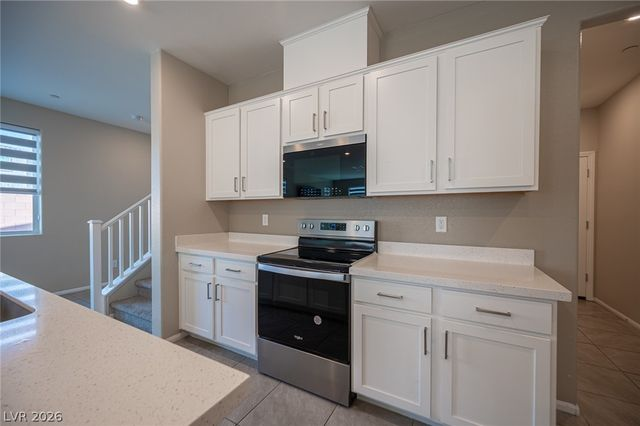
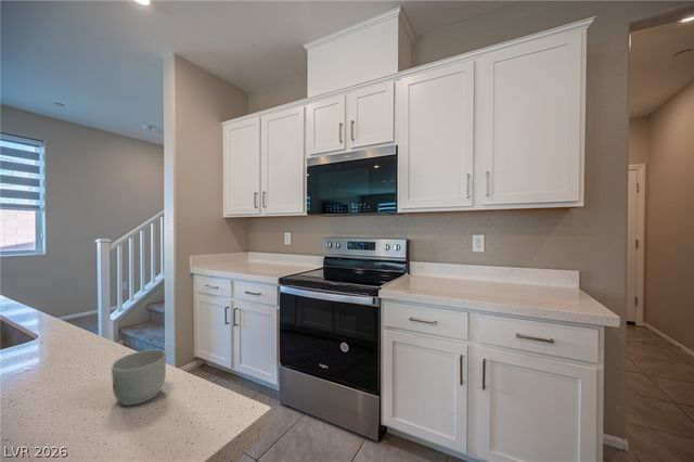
+ mug [111,348,167,406]
